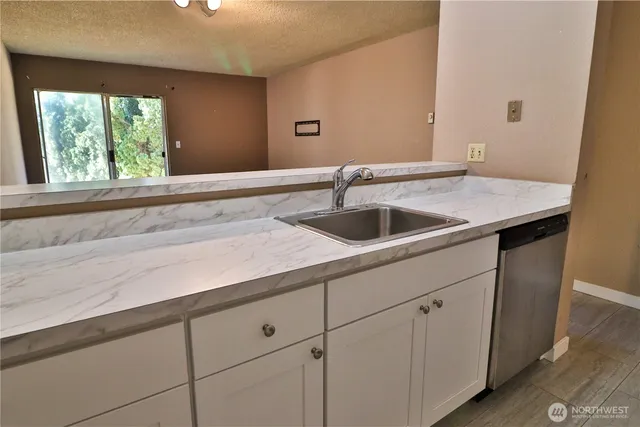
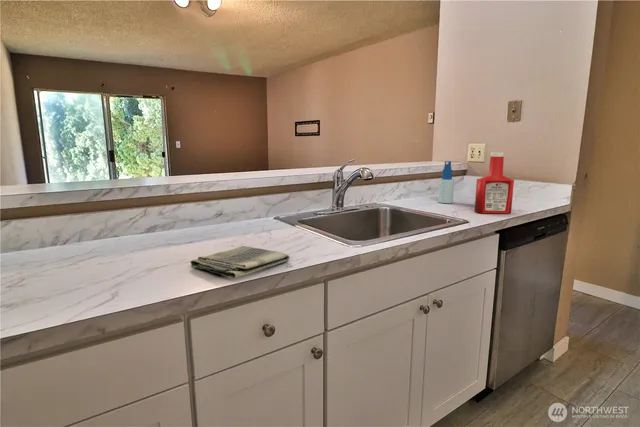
+ spray bottle [437,160,455,204]
+ soap bottle [474,151,515,214]
+ dish towel [189,245,291,280]
